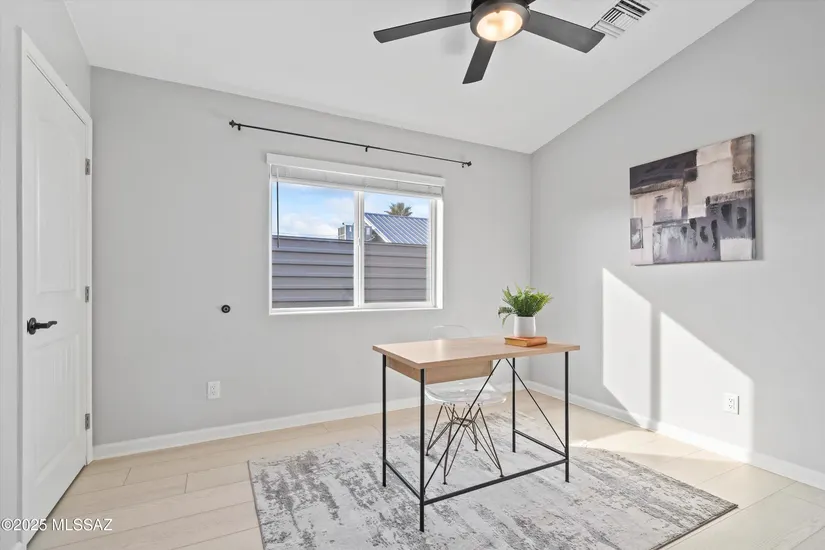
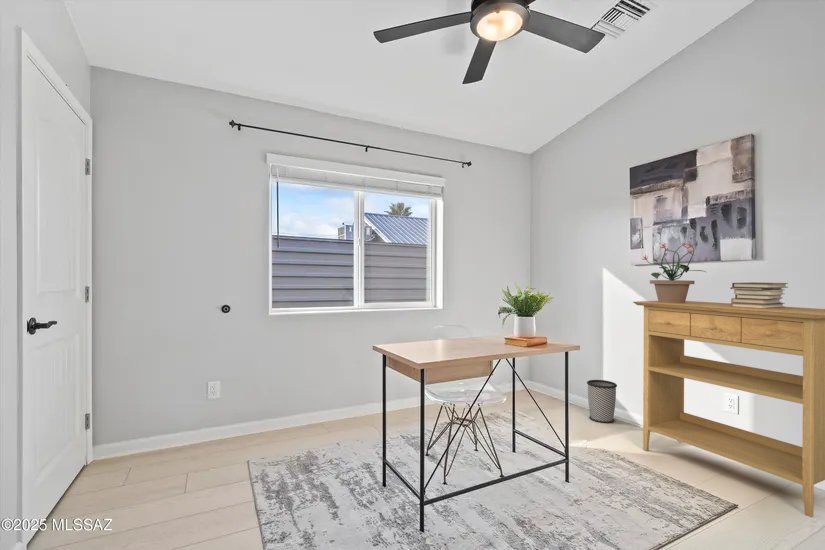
+ console table [632,300,825,518]
+ book stack [729,281,789,309]
+ wastebasket [586,379,618,424]
+ potted plant [641,241,706,303]
